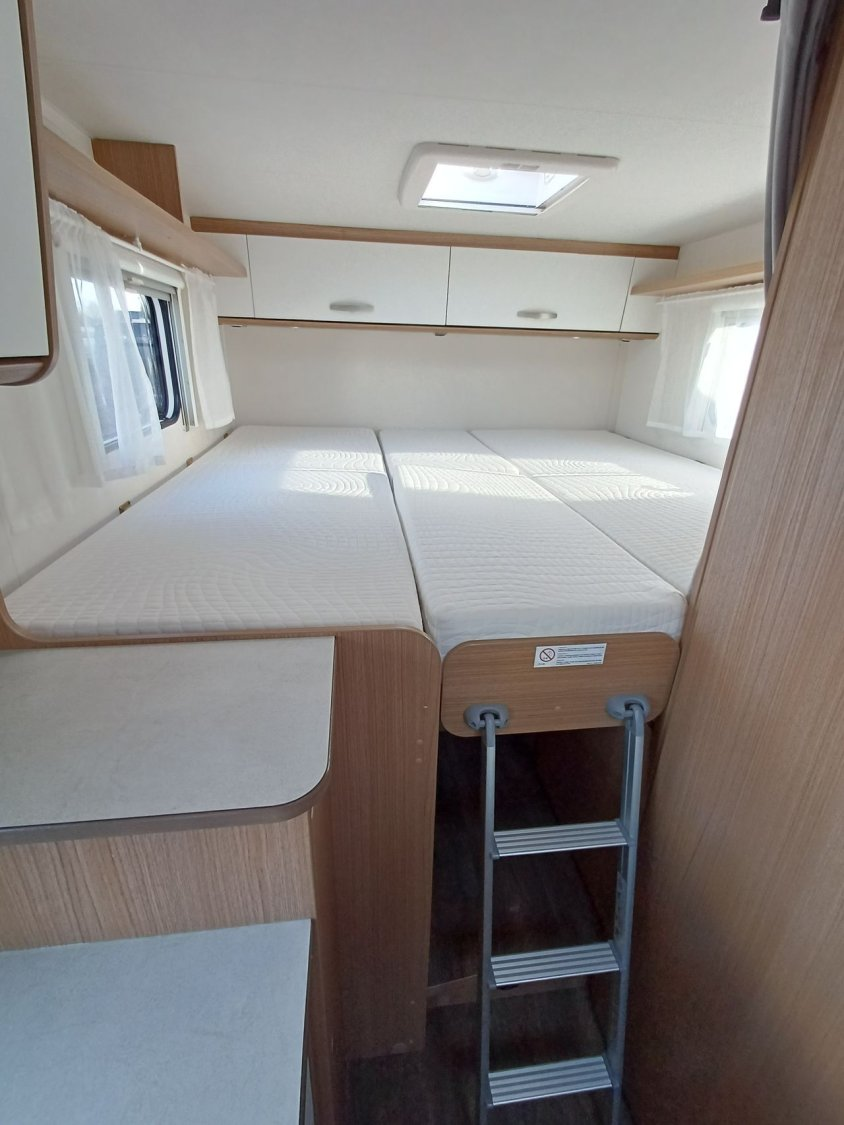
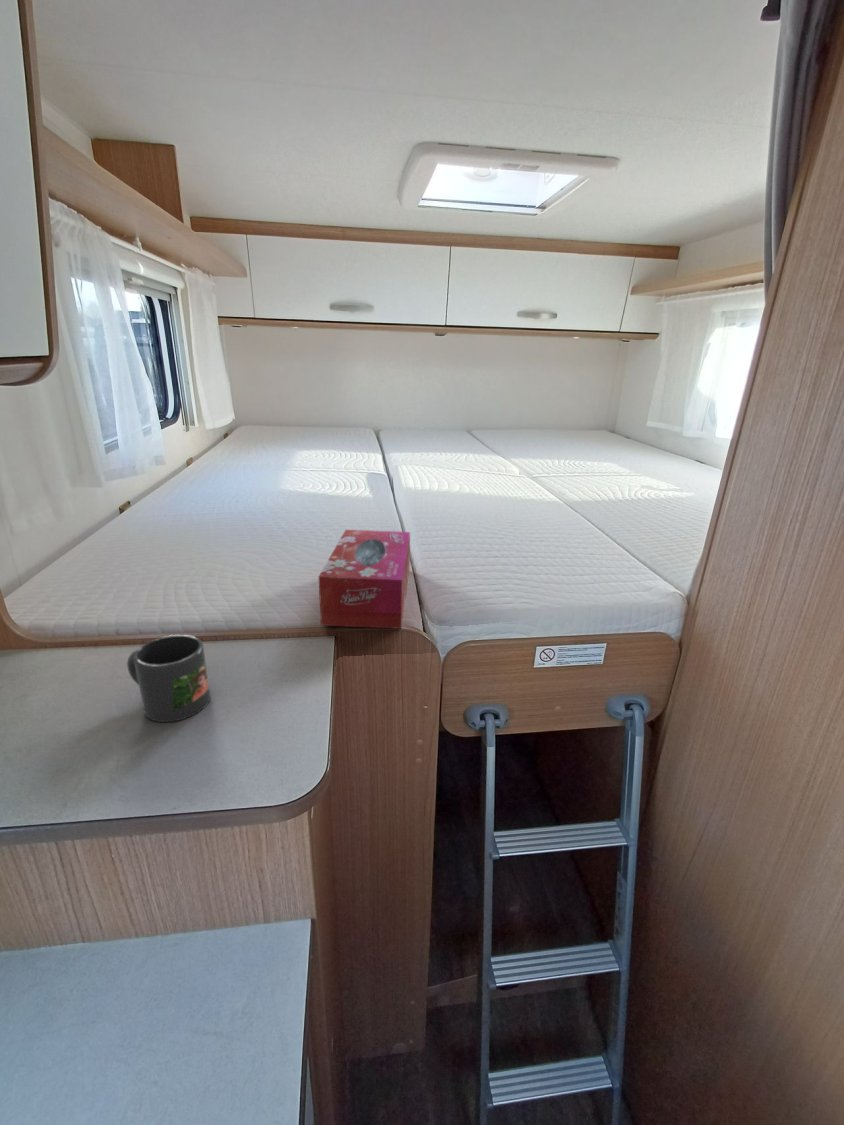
+ mug [126,634,212,723]
+ tissue box [318,529,411,630]
